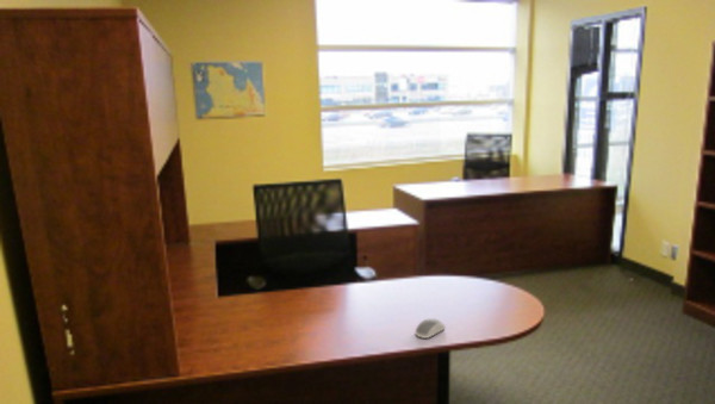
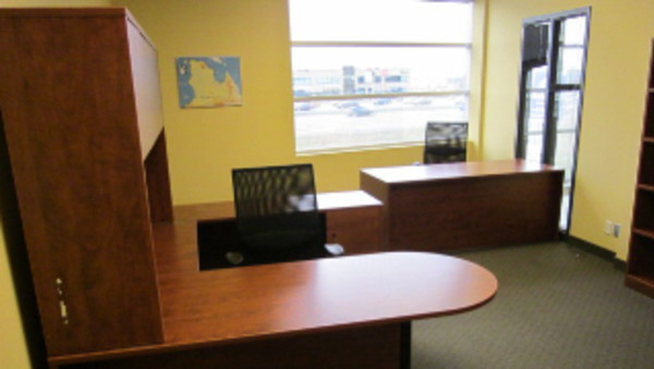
- computer mouse [414,317,447,340]
